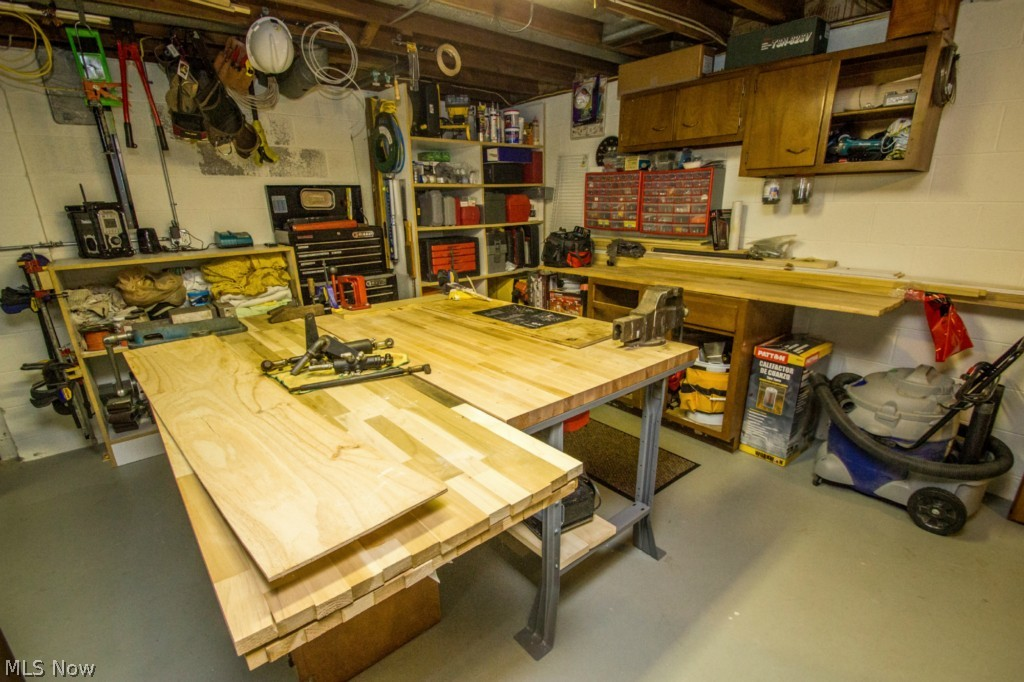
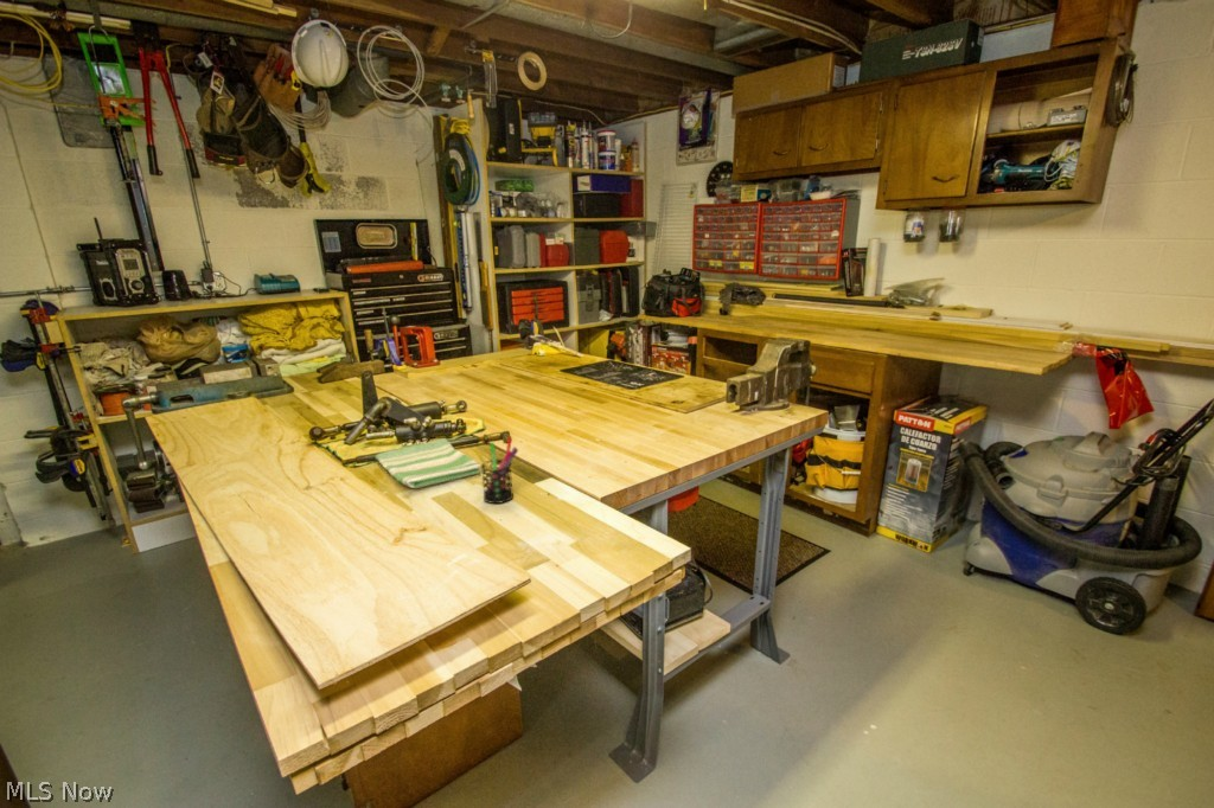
+ pen holder [472,436,519,505]
+ dish towel [375,437,483,489]
